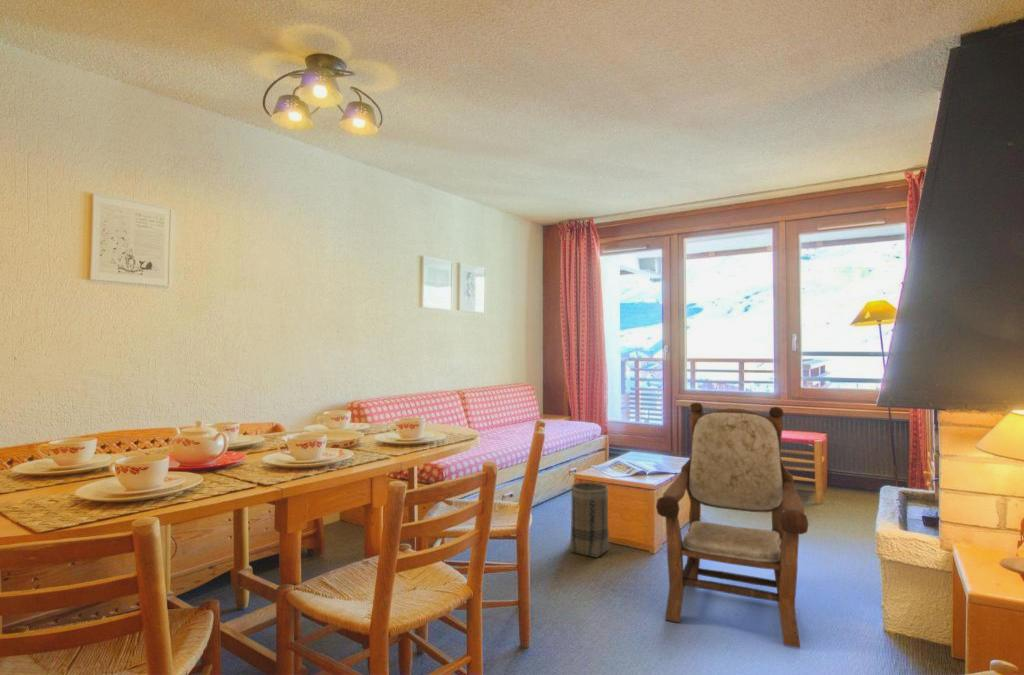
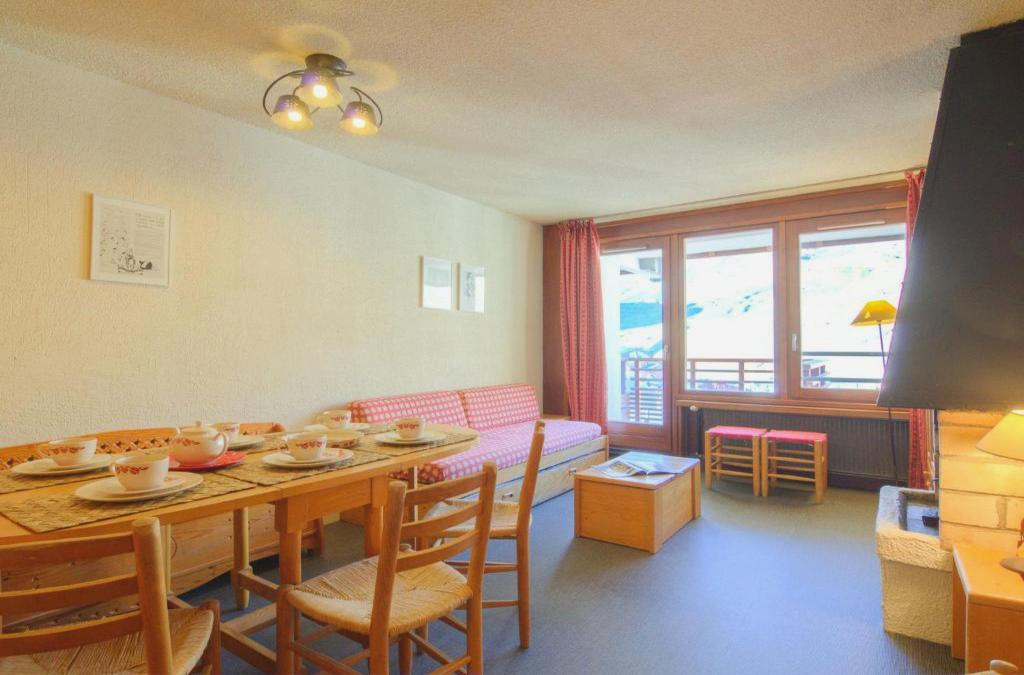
- basket [569,481,610,559]
- armchair [655,401,810,649]
